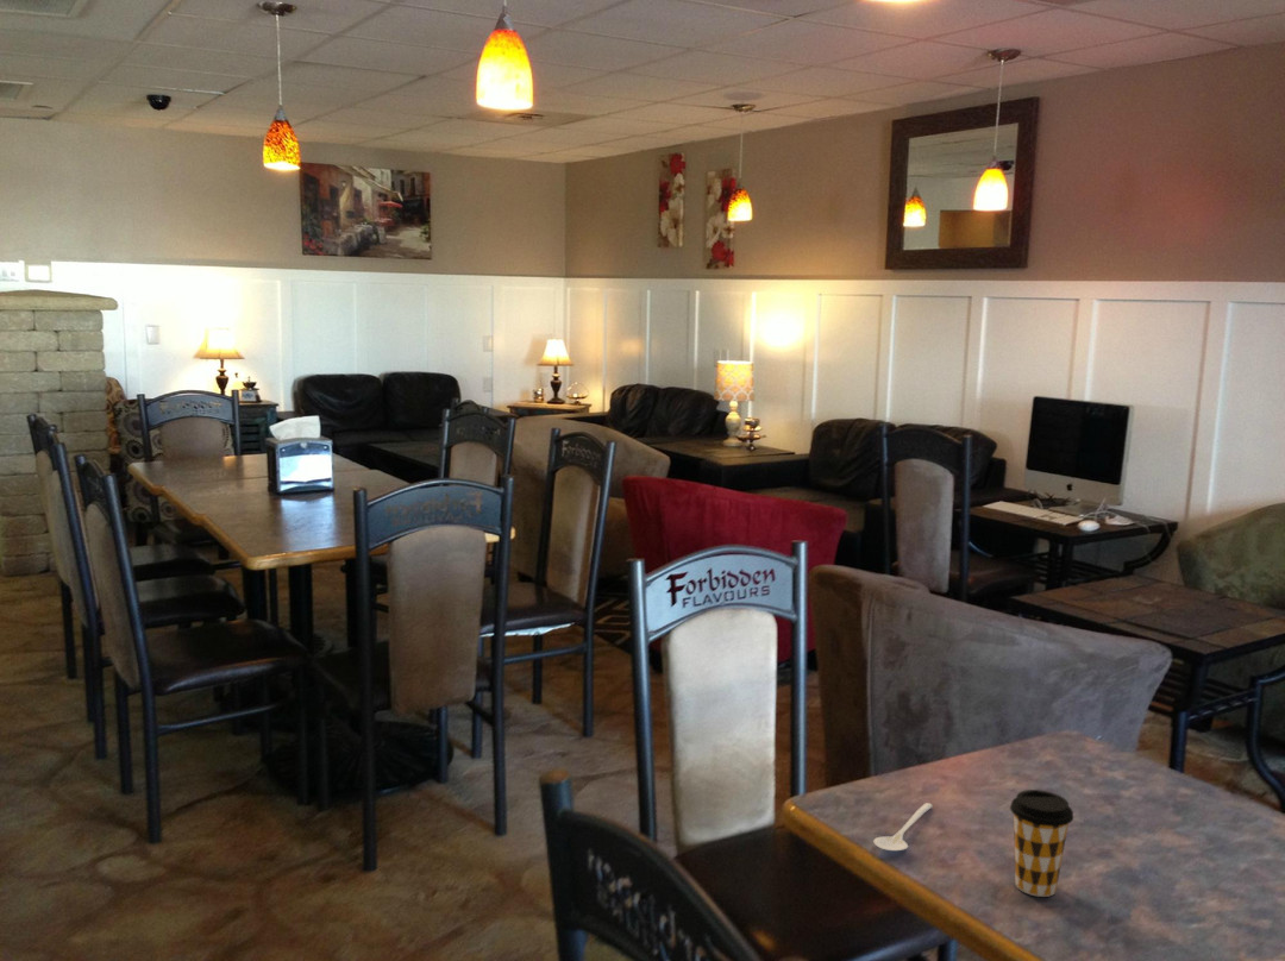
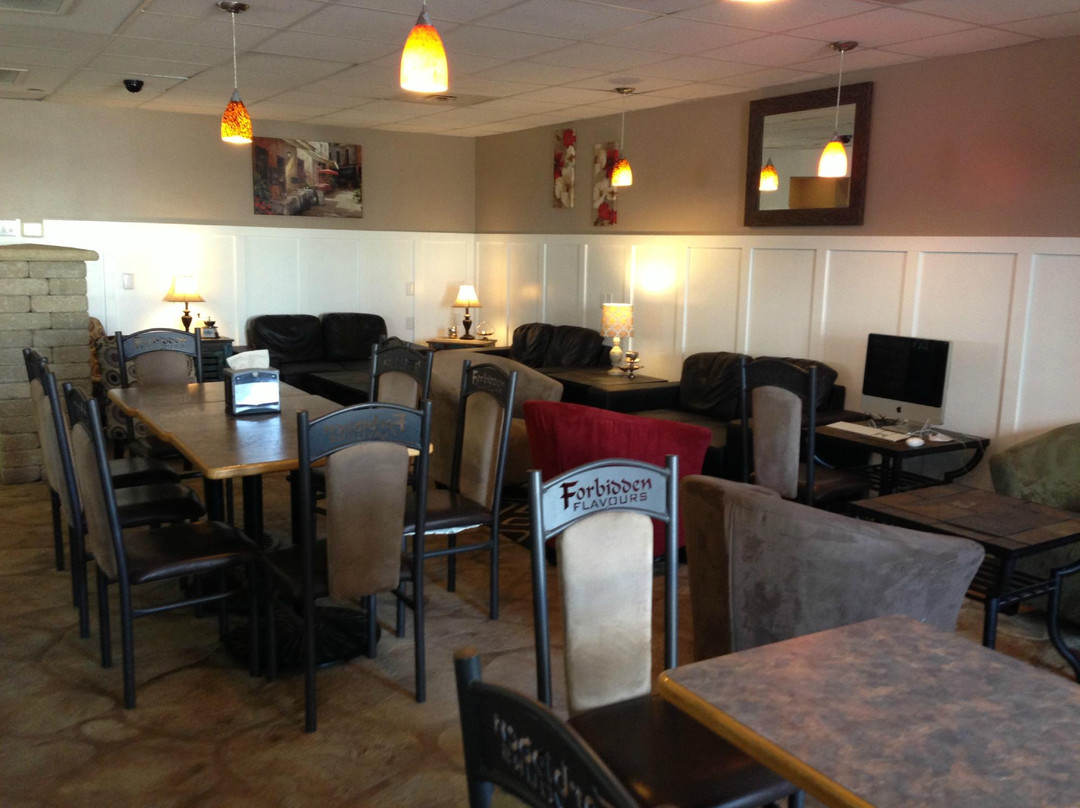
- coffee cup [1009,789,1074,898]
- stirrer [872,802,933,852]
